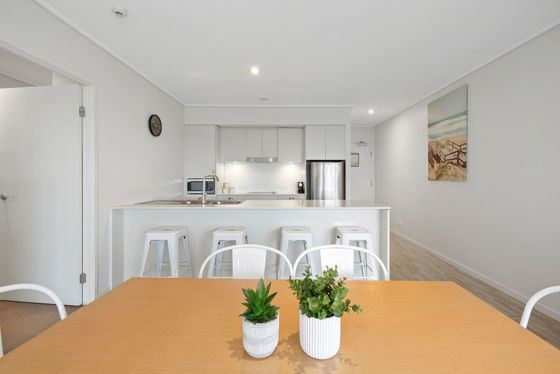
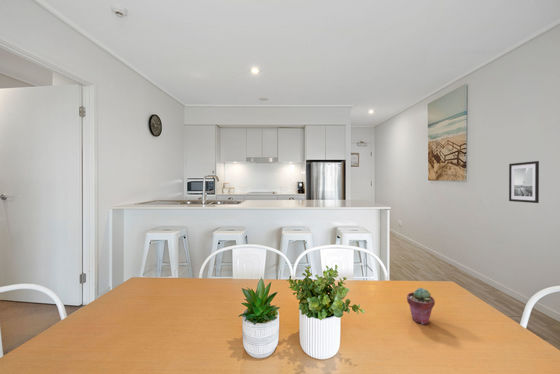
+ potted succulent [406,287,436,325]
+ wall art [508,160,540,204]
